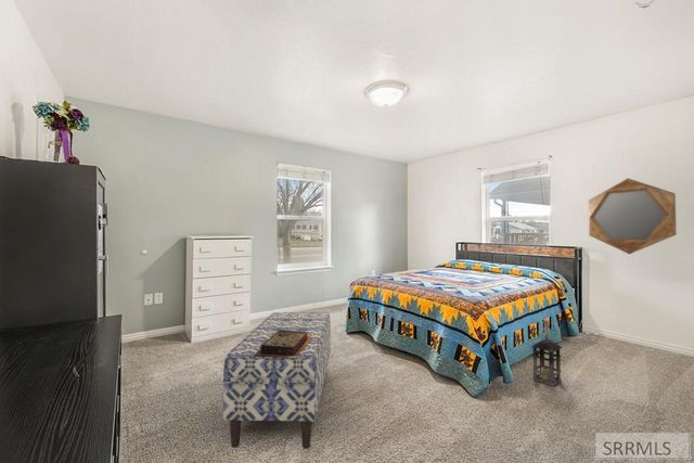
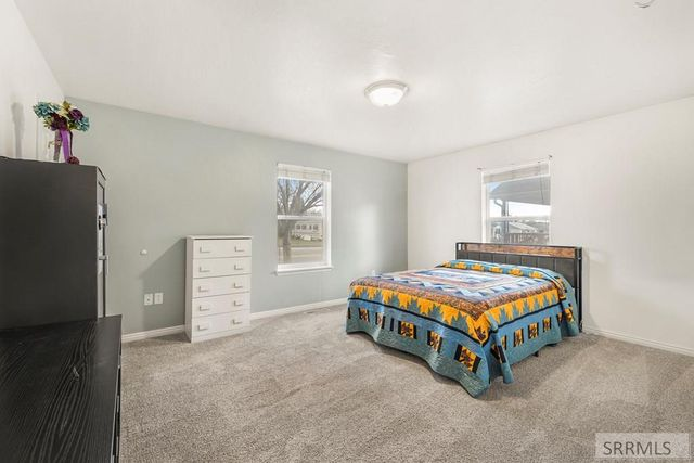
- decorative box [255,330,312,358]
- bench [222,311,332,450]
- lantern [530,319,563,387]
- home mirror [588,177,678,255]
